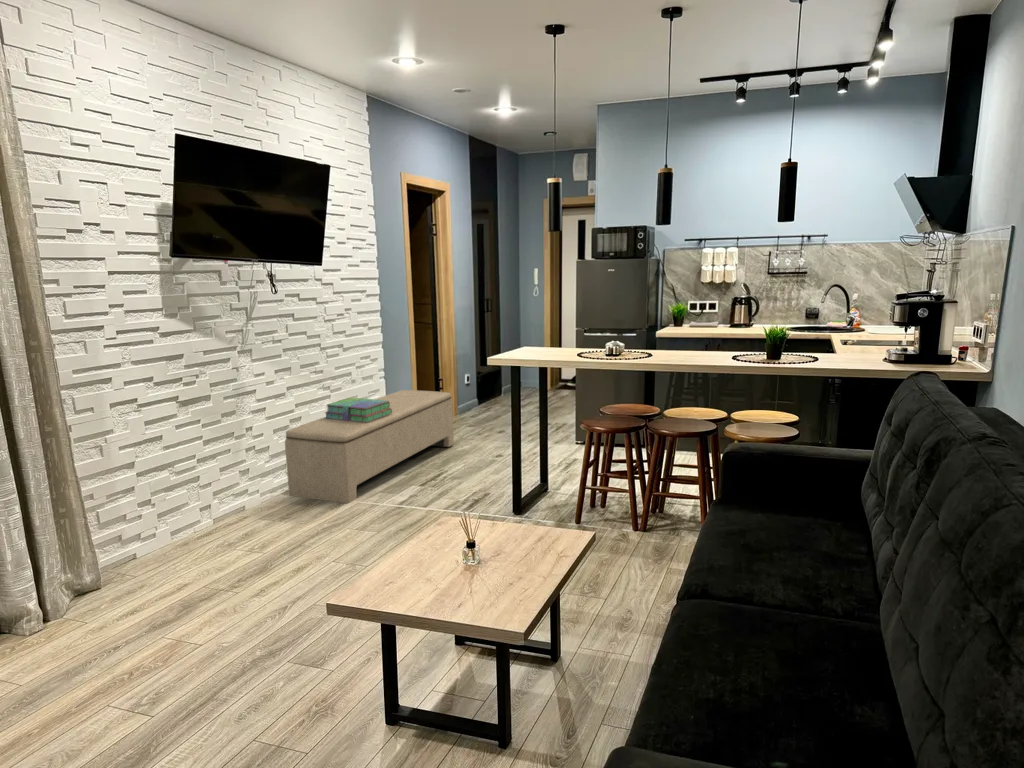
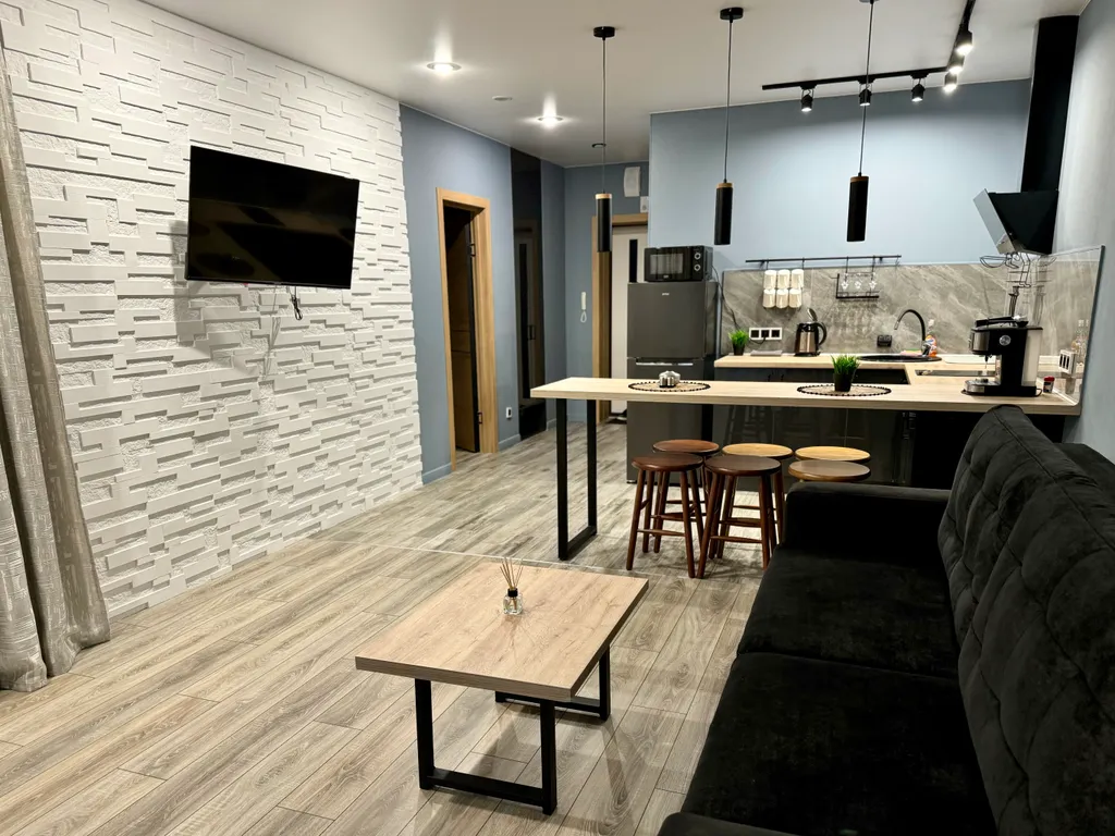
- stack of books [323,397,392,422]
- bench [284,389,455,504]
